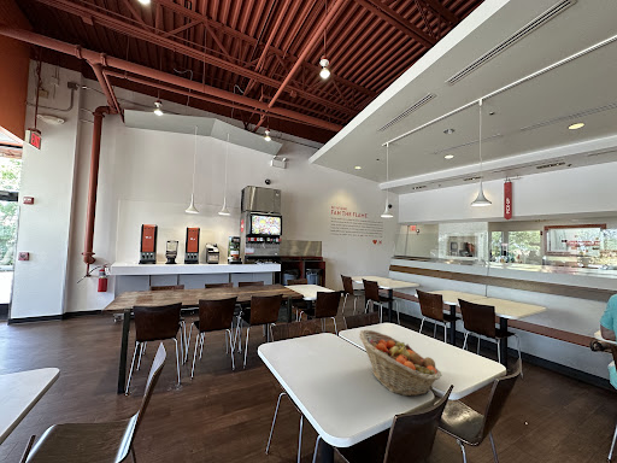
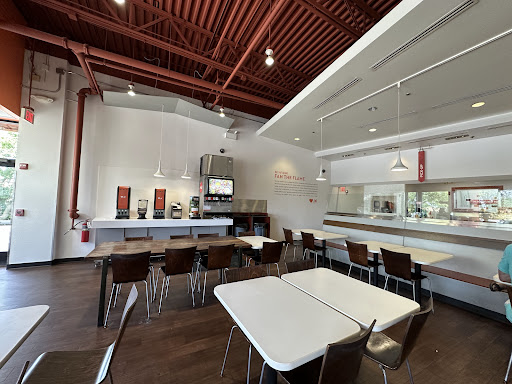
- fruit basket [358,329,442,398]
